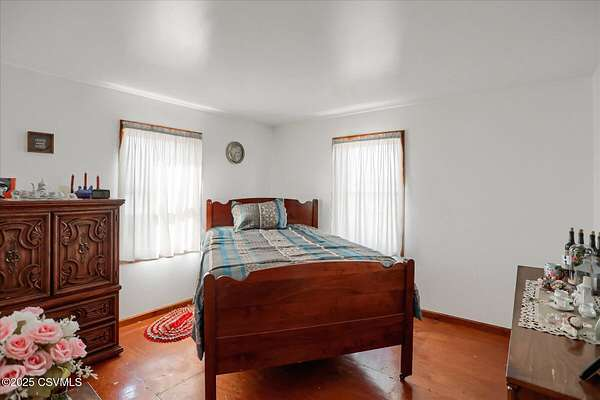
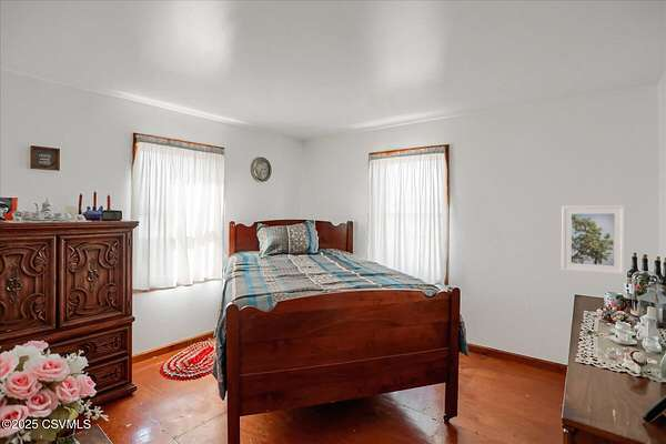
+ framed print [561,204,627,276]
